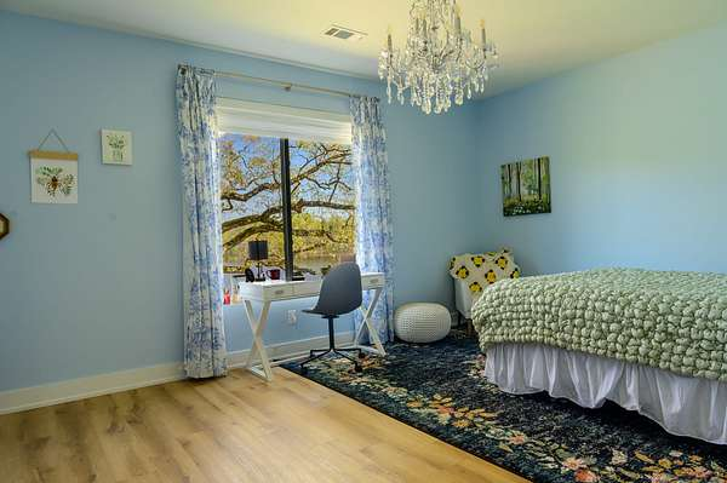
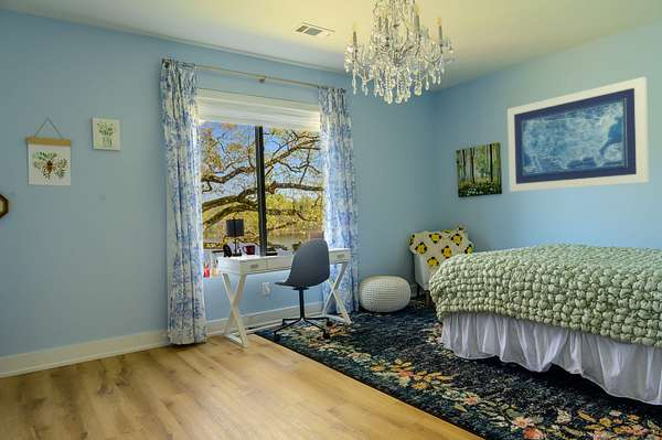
+ wall art [506,76,650,193]
